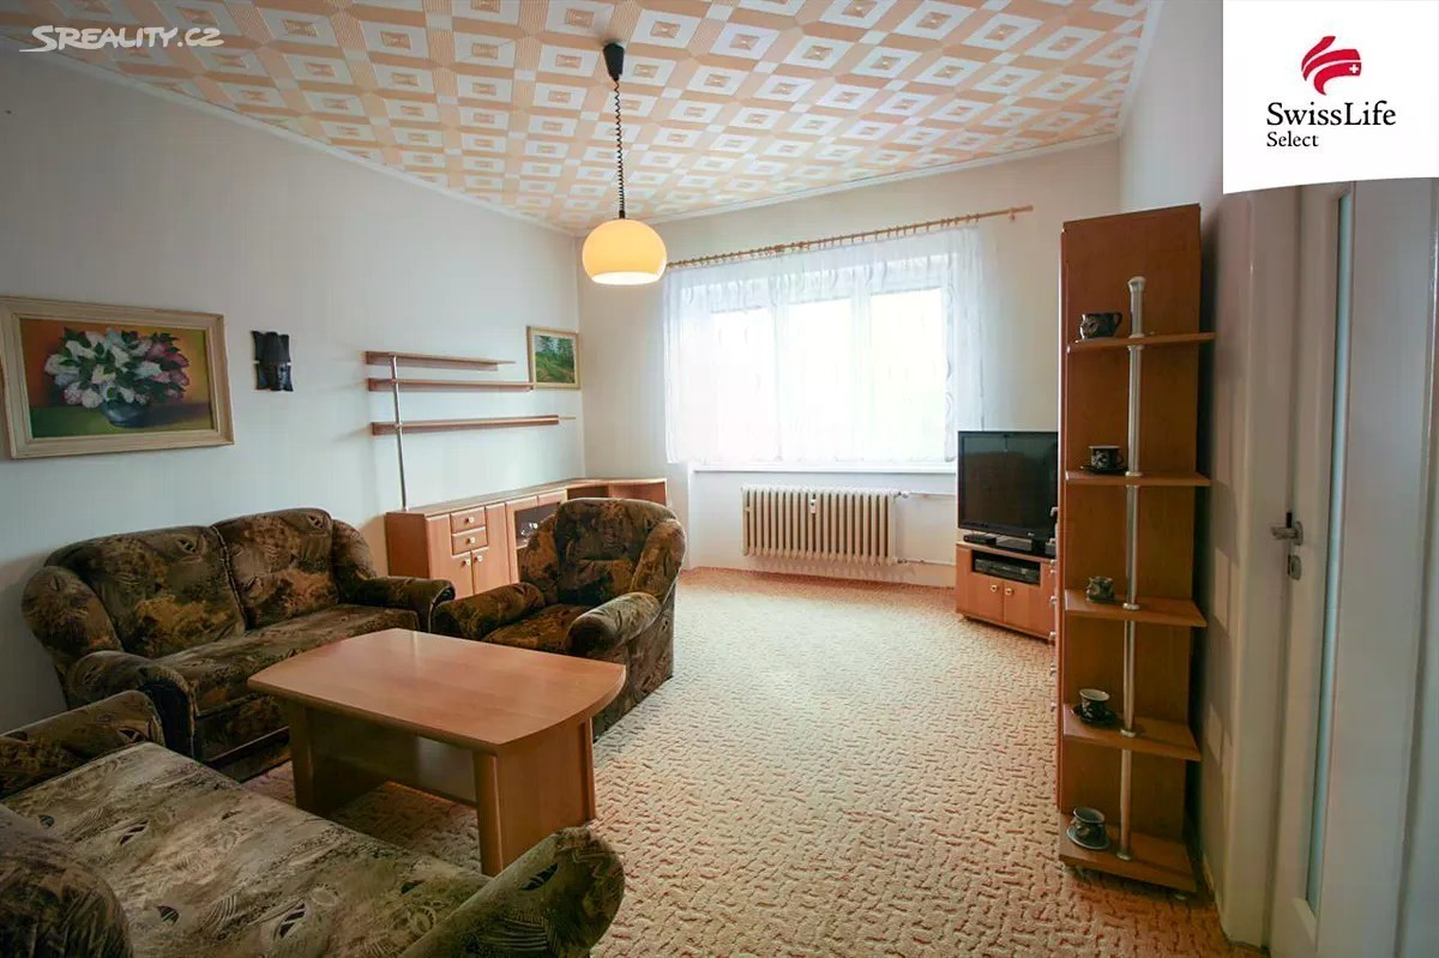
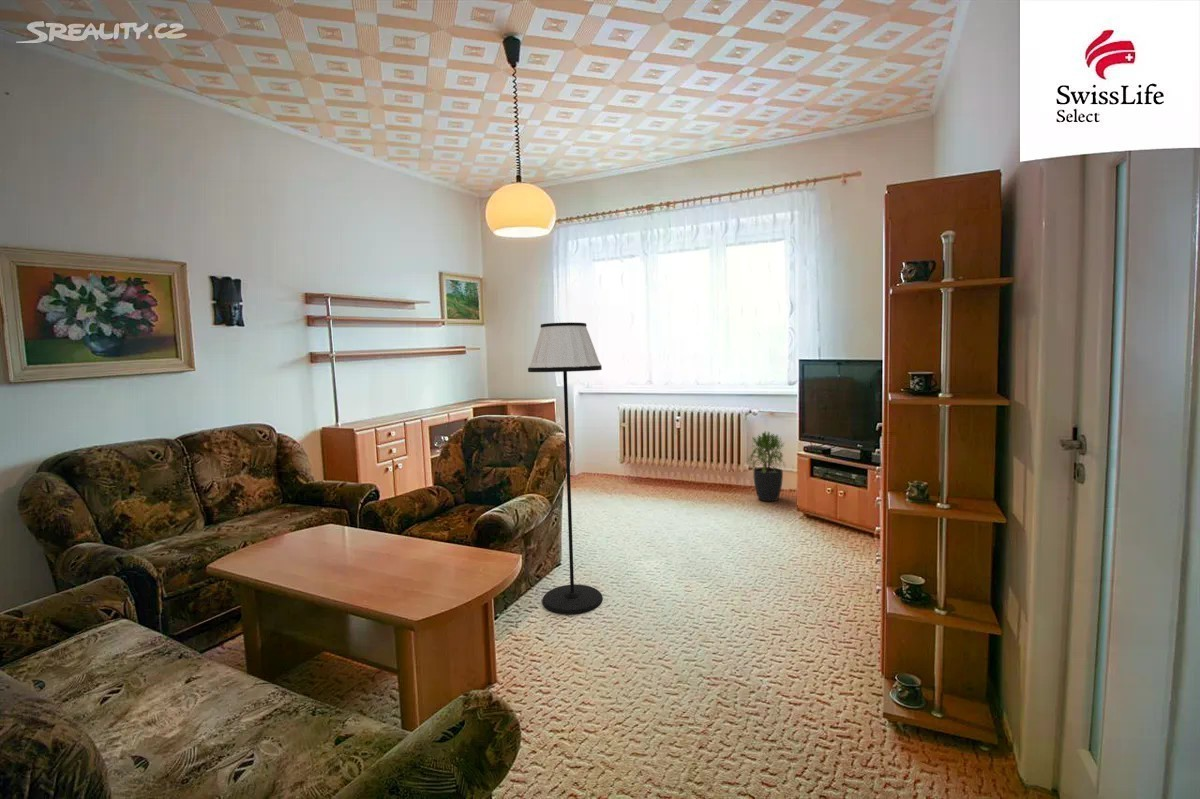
+ potted plant [746,431,787,502]
+ floor lamp [527,322,604,615]
